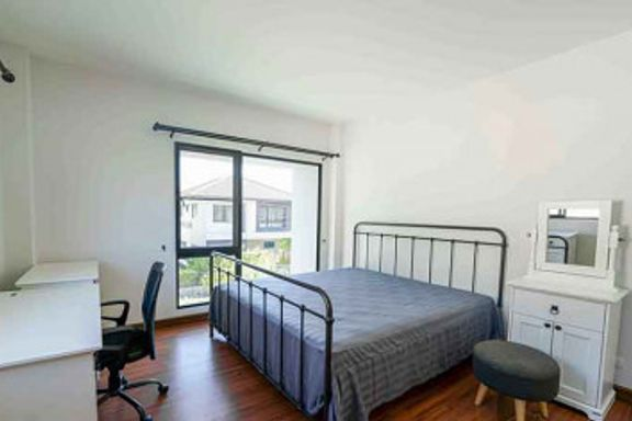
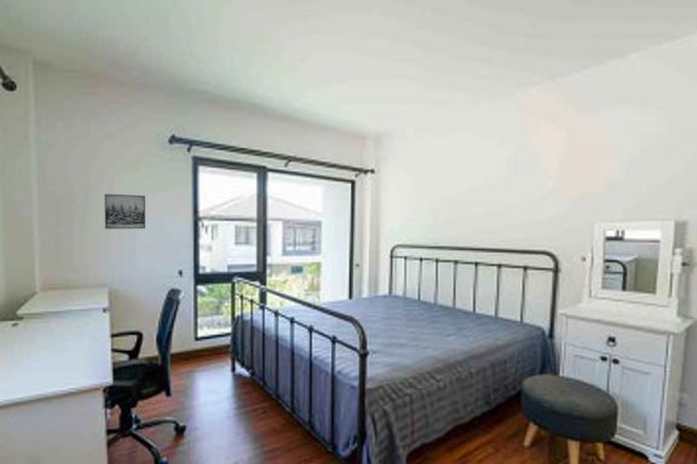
+ wall art [104,193,146,230]
